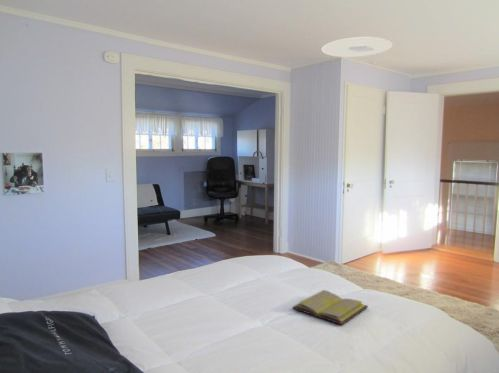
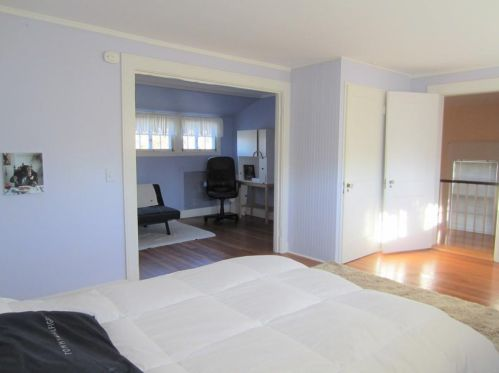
- ceiling light [321,36,394,58]
- diary [292,289,369,326]
